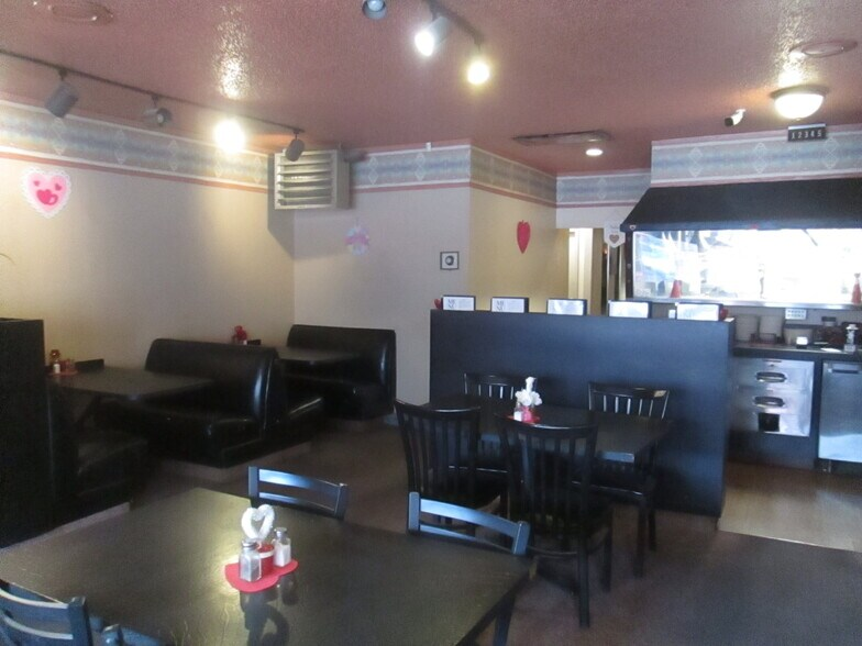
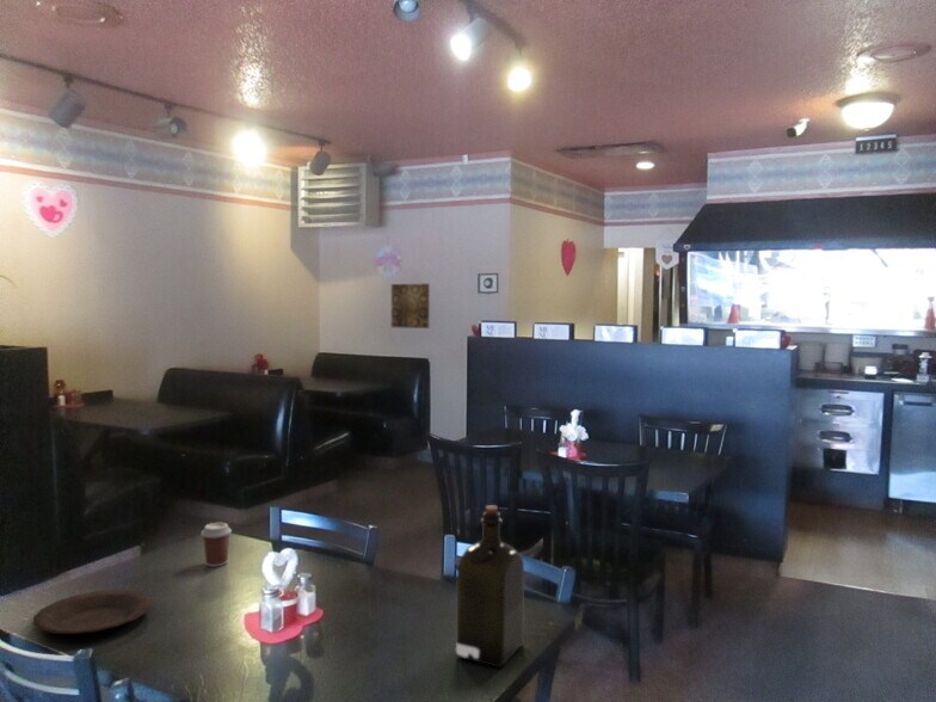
+ coffee cup [199,522,233,568]
+ liquor [455,504,525,669]
+ plate [31,589,154,635]
+ wall art [390,283,431,330]
